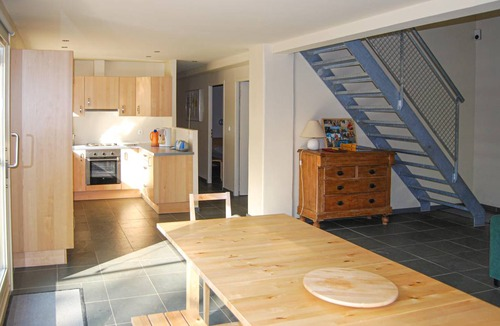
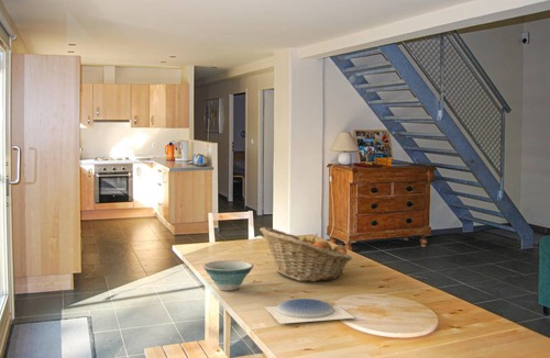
+ plate [263,298,355,325]
+ fruit basket [258,226,353,282]
+ bowl [201,259,255,292]
